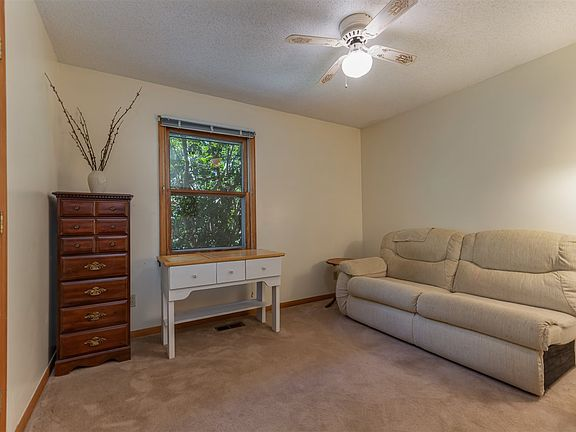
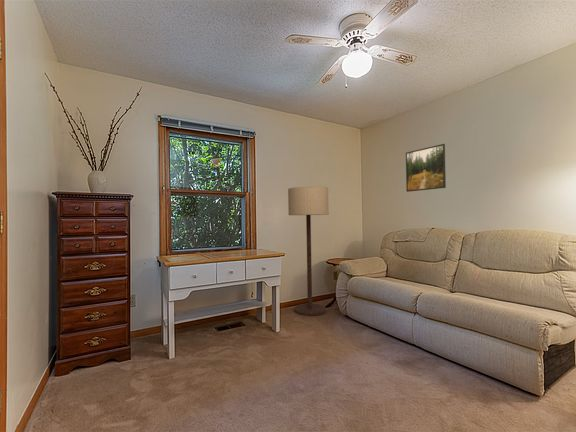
+ floor lamp [287,186,329,317]
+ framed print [405,143,447,193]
